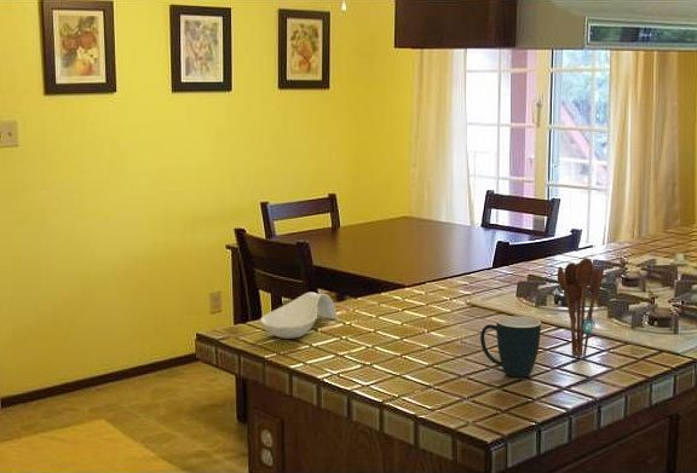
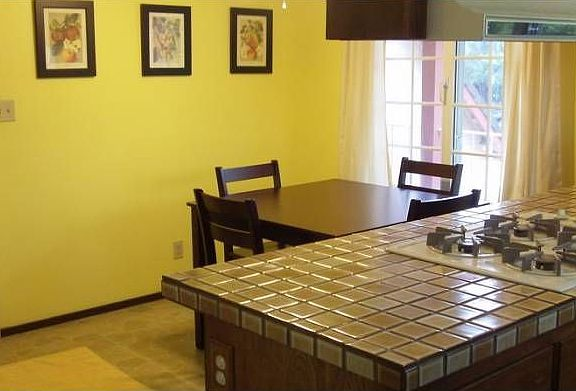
- spoon rest [259,292,338,340]
- utensil holder [557,256,604,358]
- mug [479,316,542,379]
